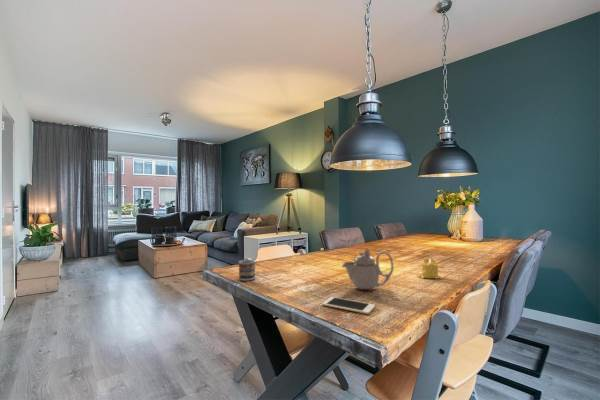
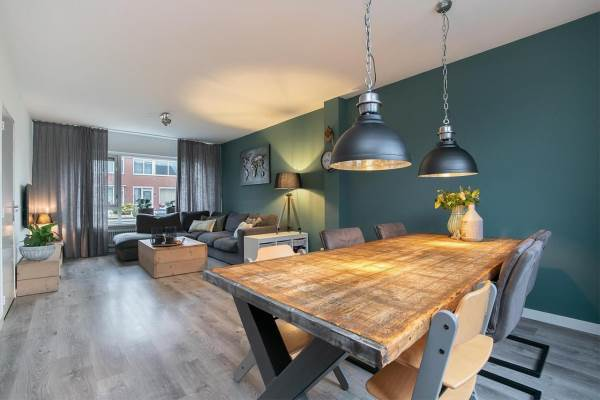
- candle [417,257,441,280]
- cell phone [321,296,376,315]
- teapot [341,248,395,291]
- cup [238,259,256,282]
